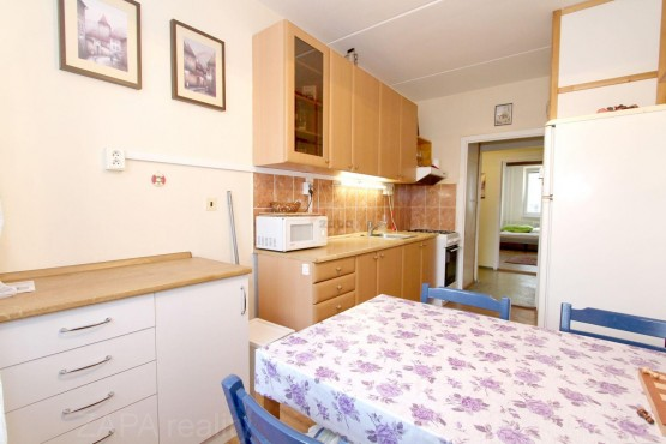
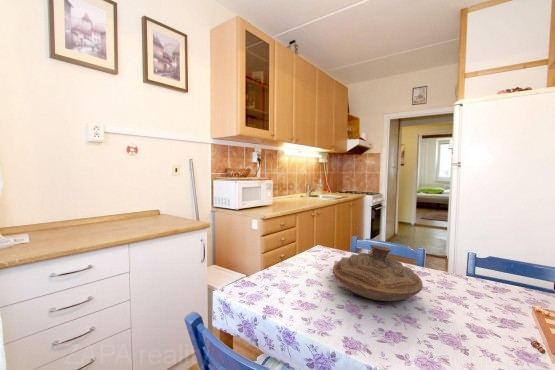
+ decorative bowl [332,243,424,302]
